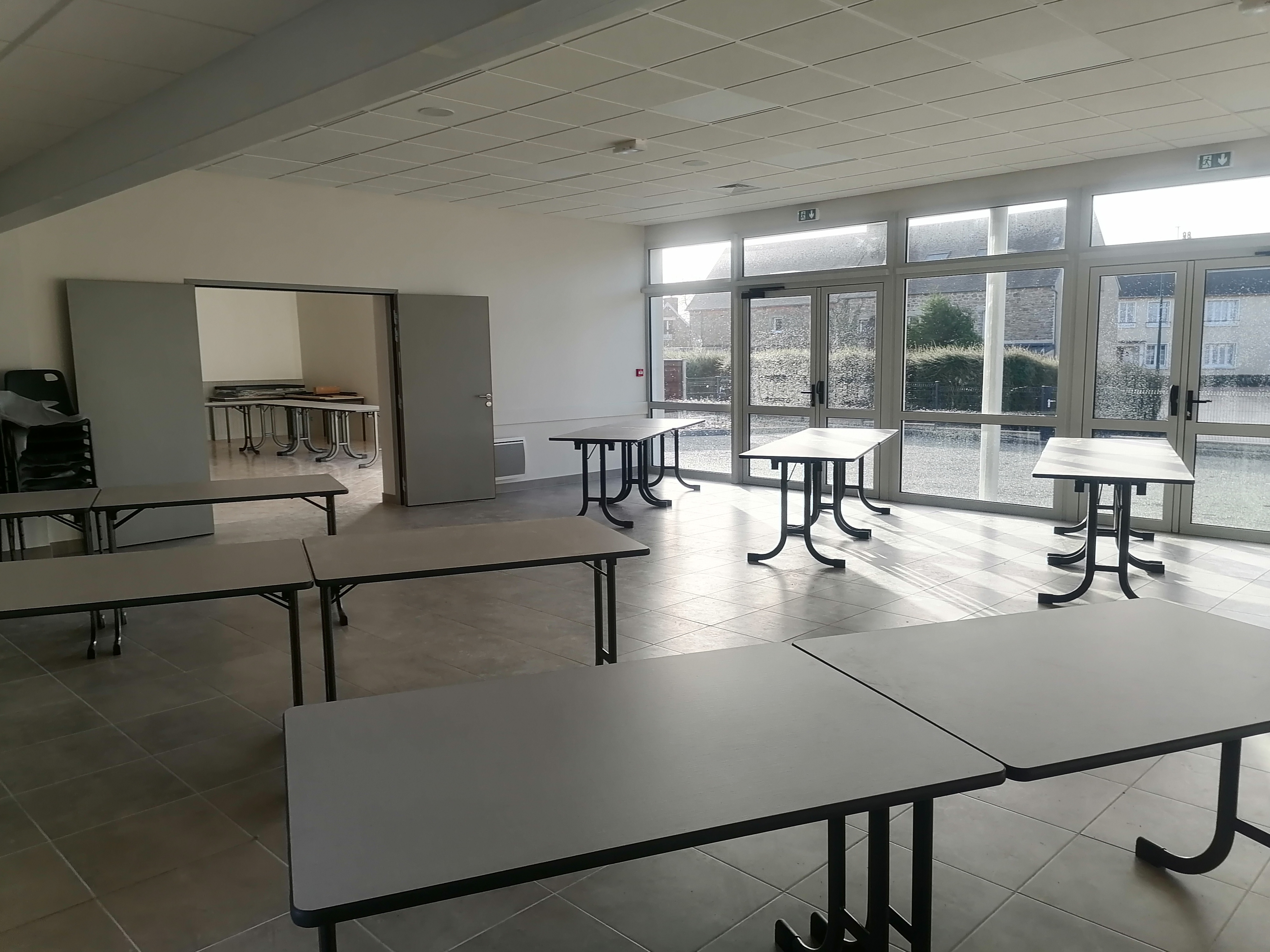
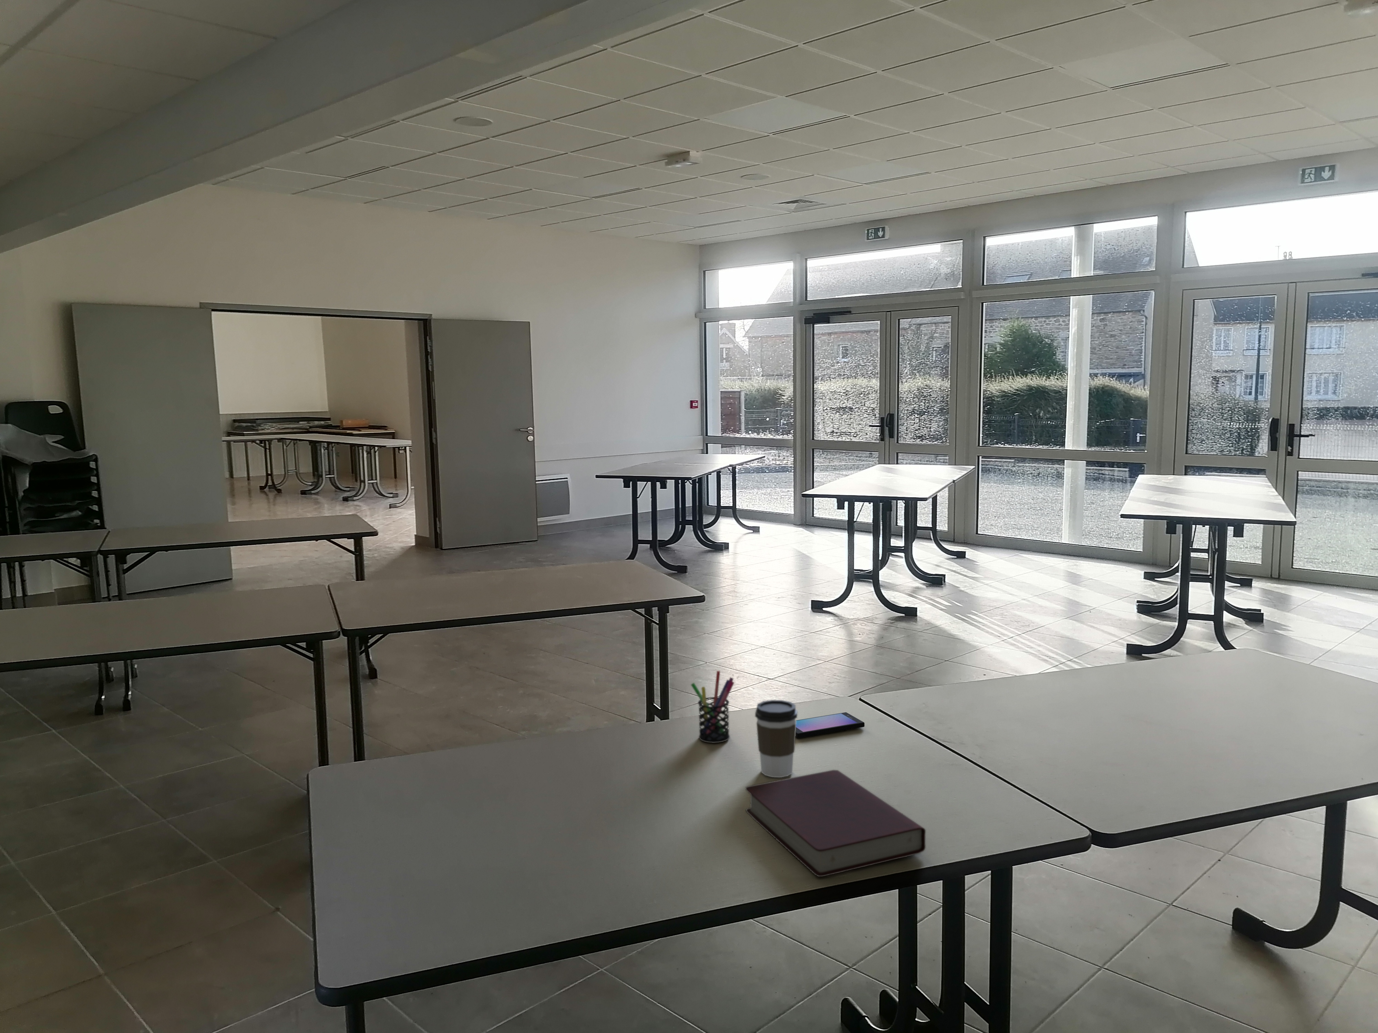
+ pen holder [691,671,735,743]
+ smartphone [795,712,865,739]
+ book [745,769,926,877]
+ coffee cup [755,700,798,778]
